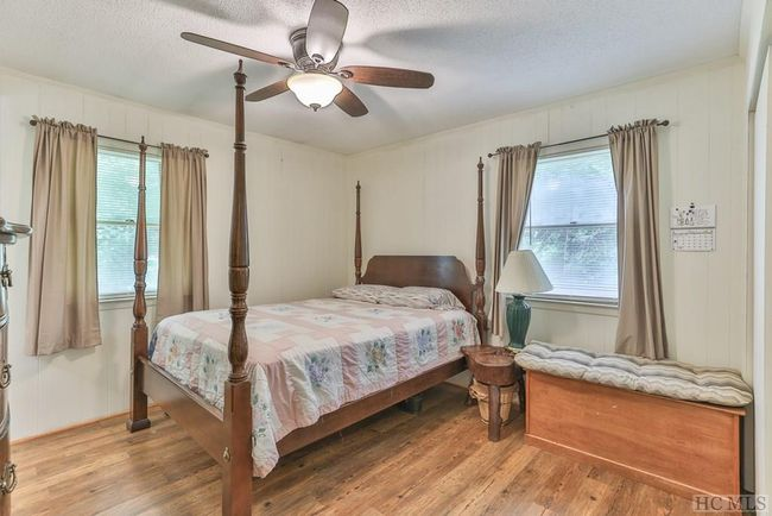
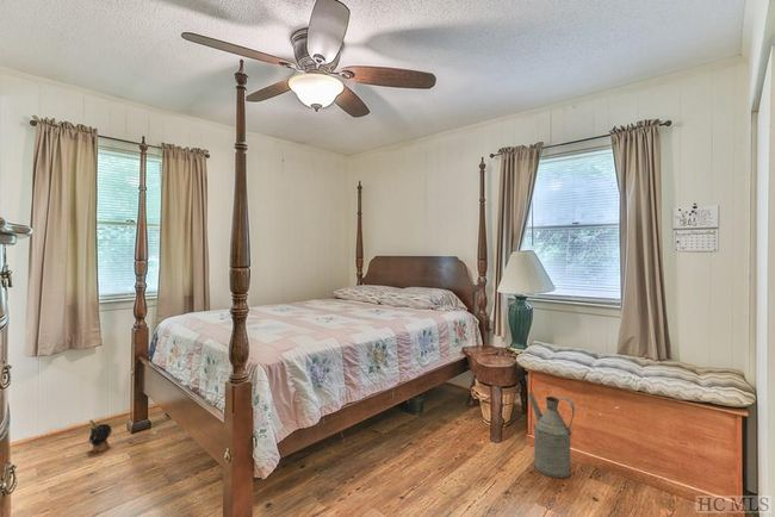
+ plush toy [88,418,113,453]
+ watering can [527,392,576,479]
